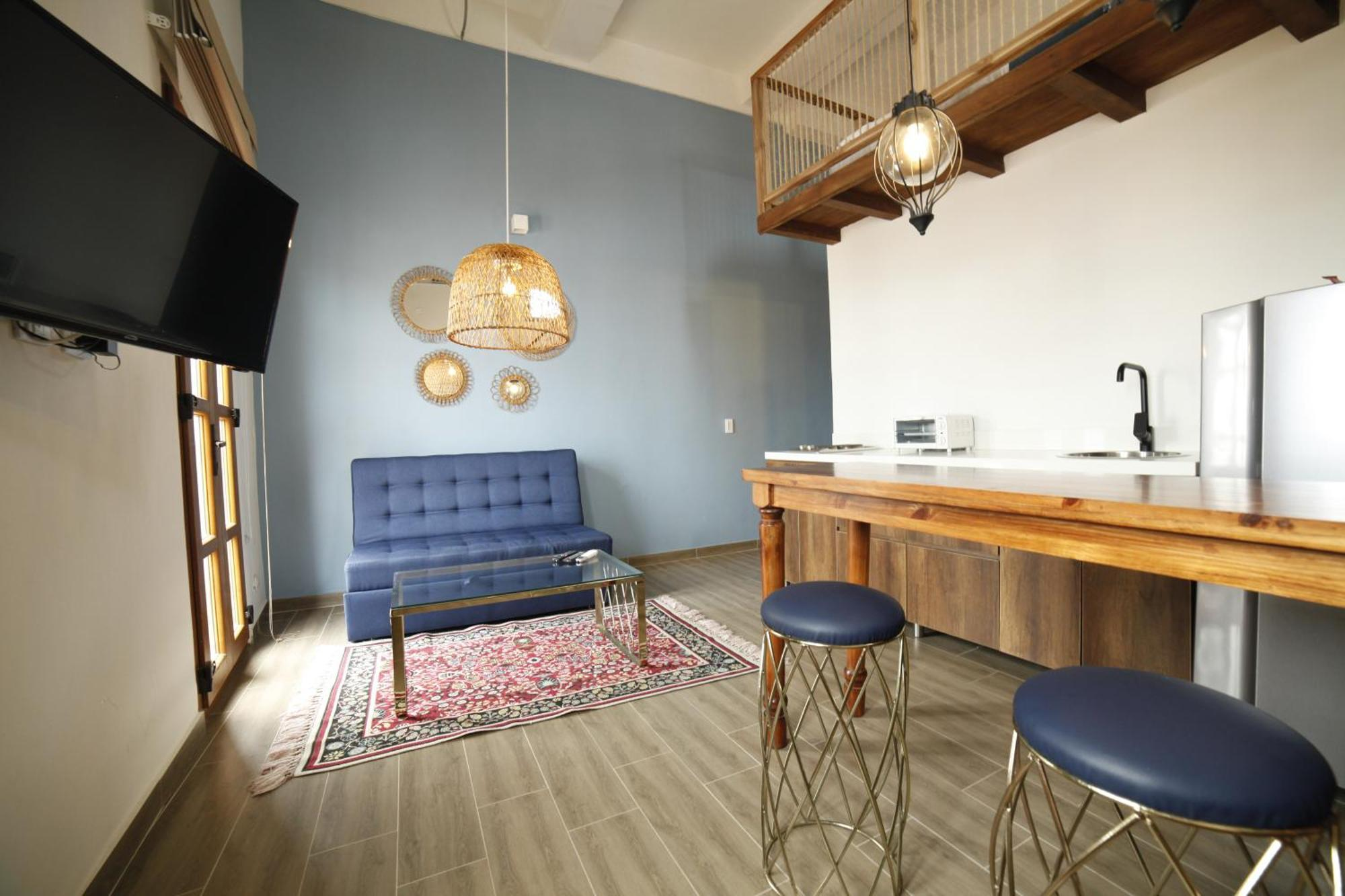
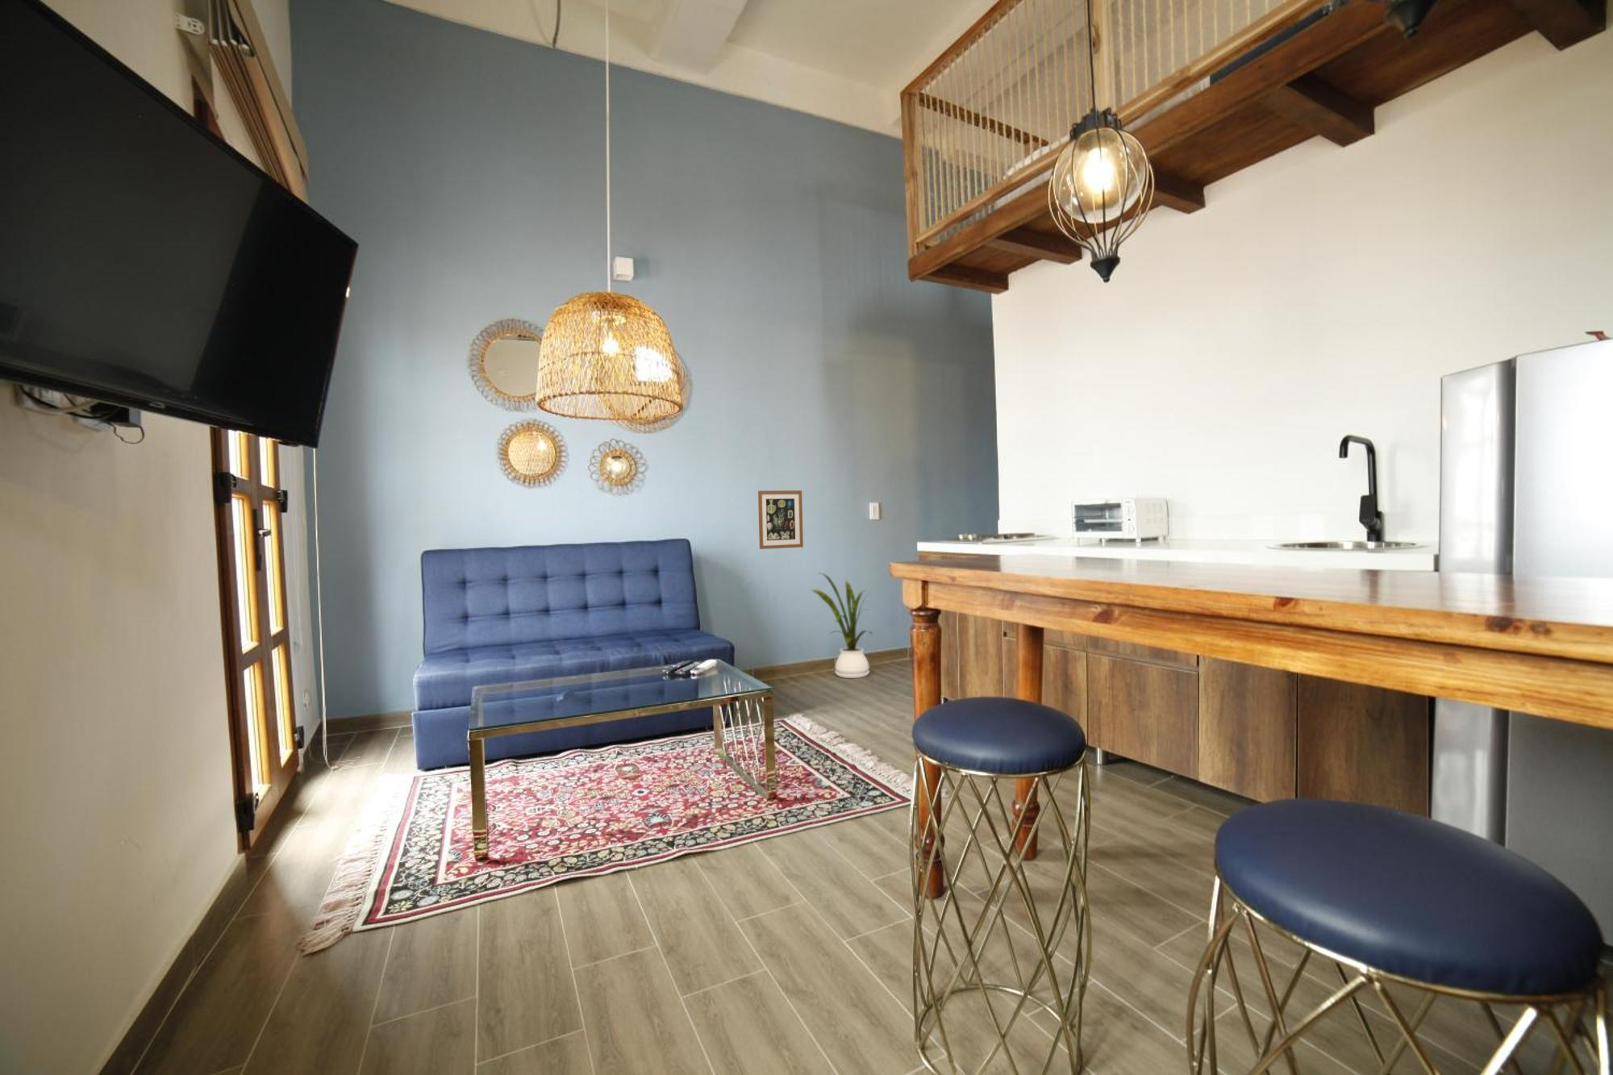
+ wall art [757,490,804,549]
+ house plant [811,572,873,679]
